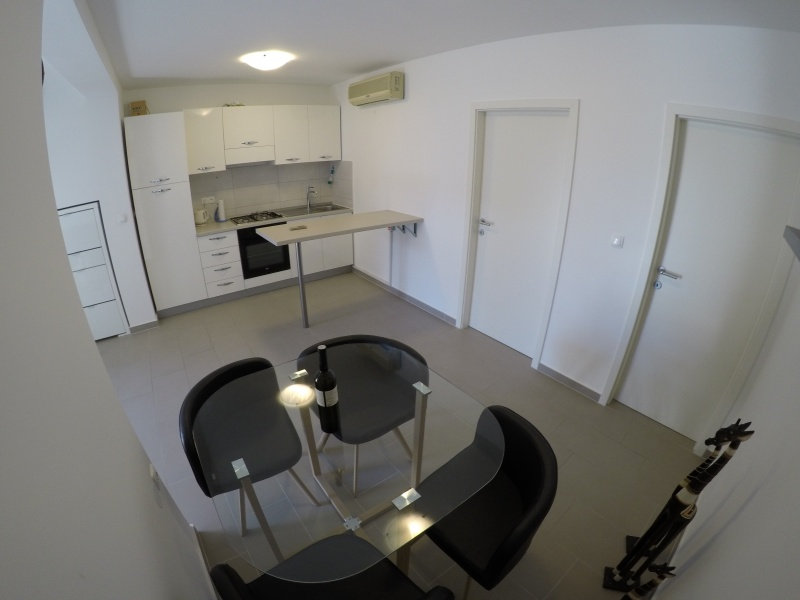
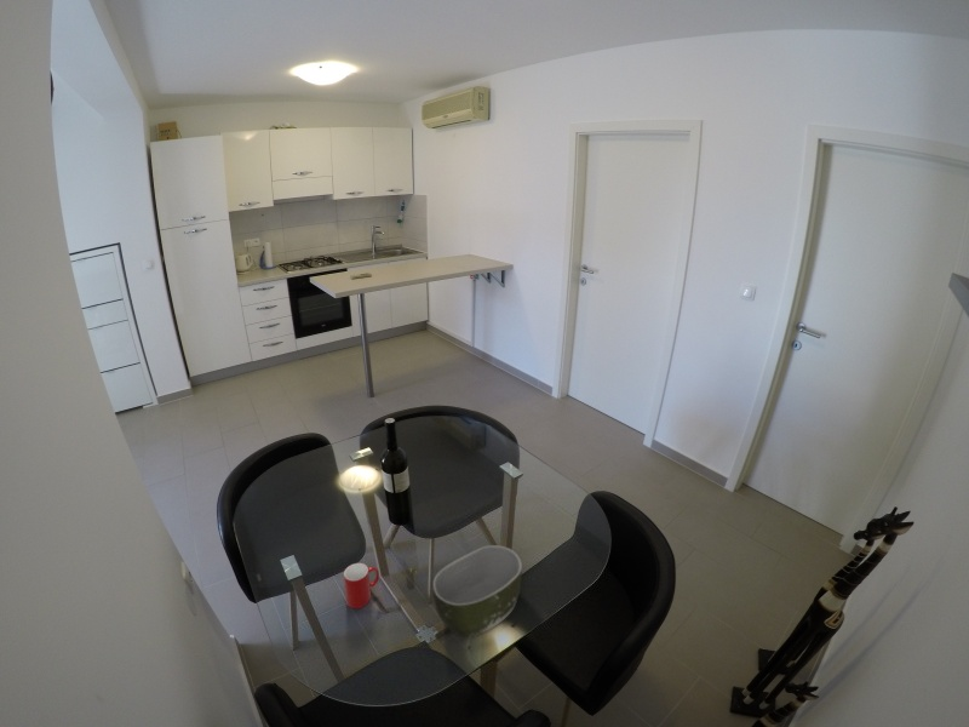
+ cup [343,562,380,609]
+ bowl [431,544,523,637]
